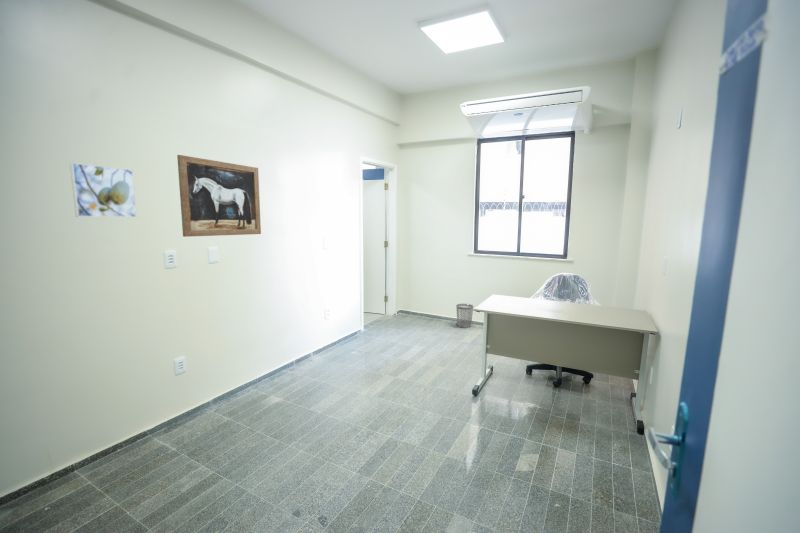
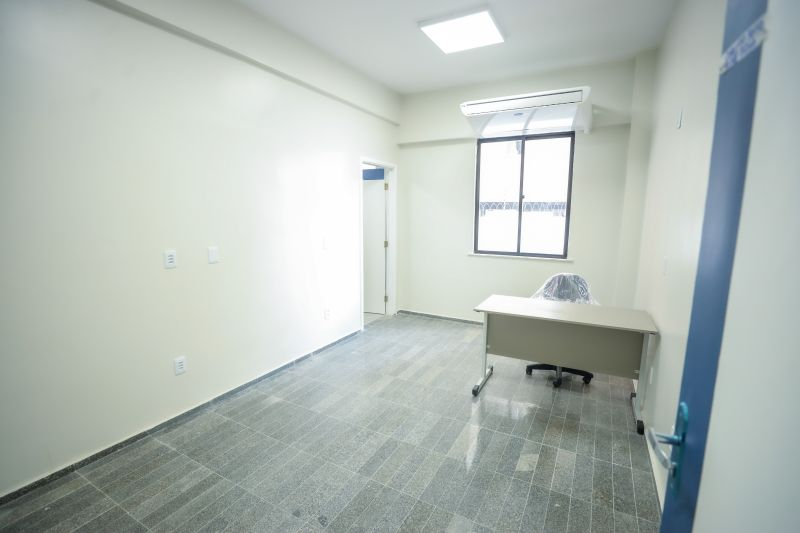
- wall art [176,154,262,238]
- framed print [69,162,138,218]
- wastebasket [455,303,474,329]
